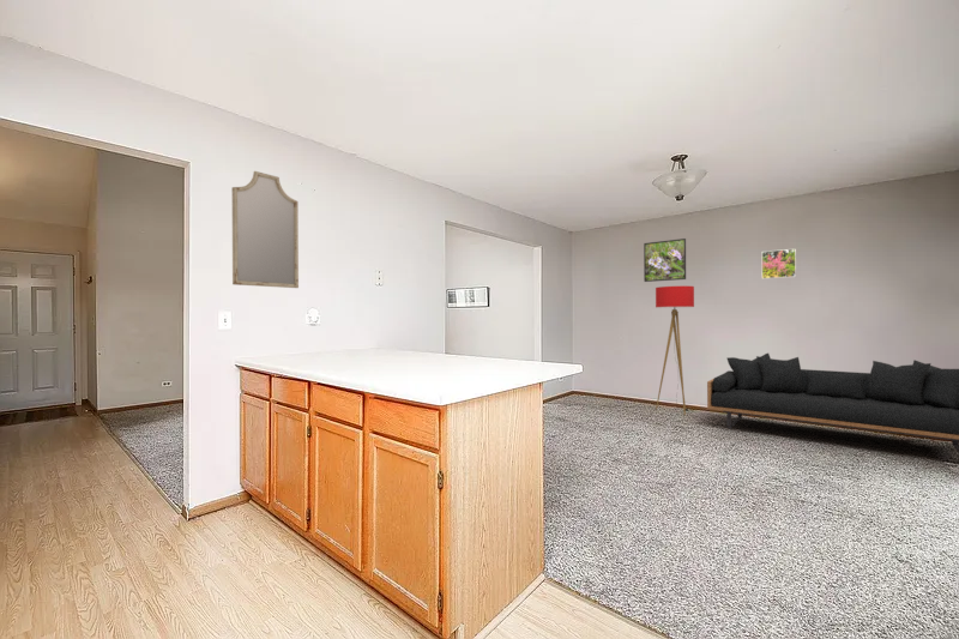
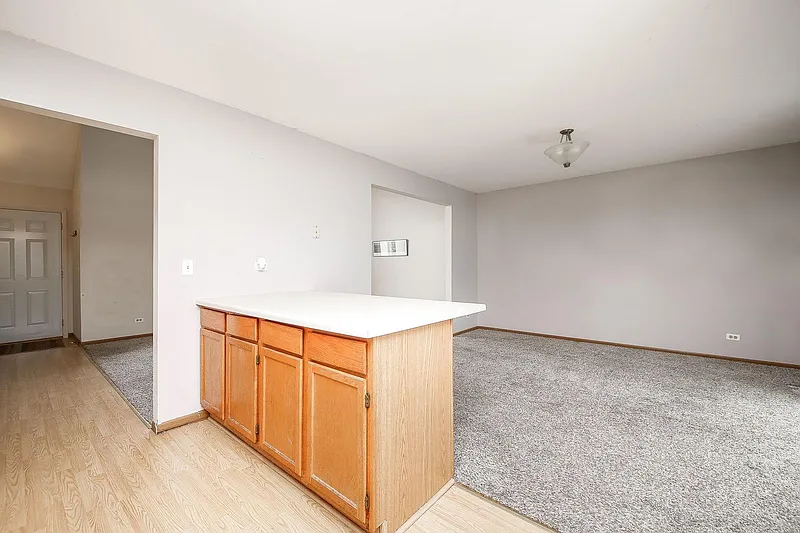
- home mirror [231,170,300,289]
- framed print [643,237,687,283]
- floor lamp [655,285,695,416]
- sofa [706,352,959,452]
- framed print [761,248,797,281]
